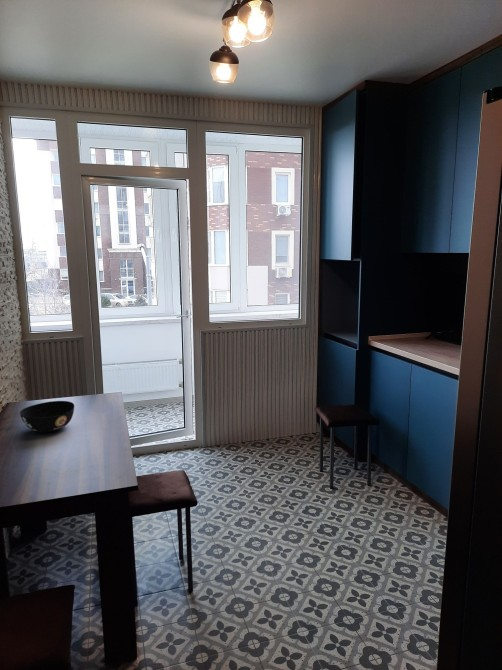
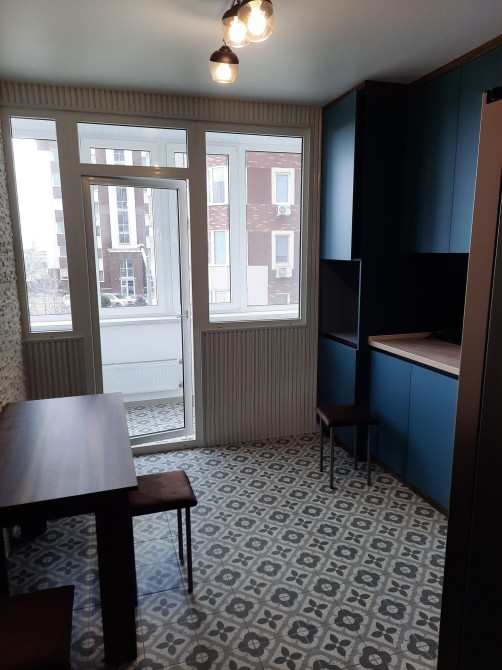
- bowl [19,400,75,433]
